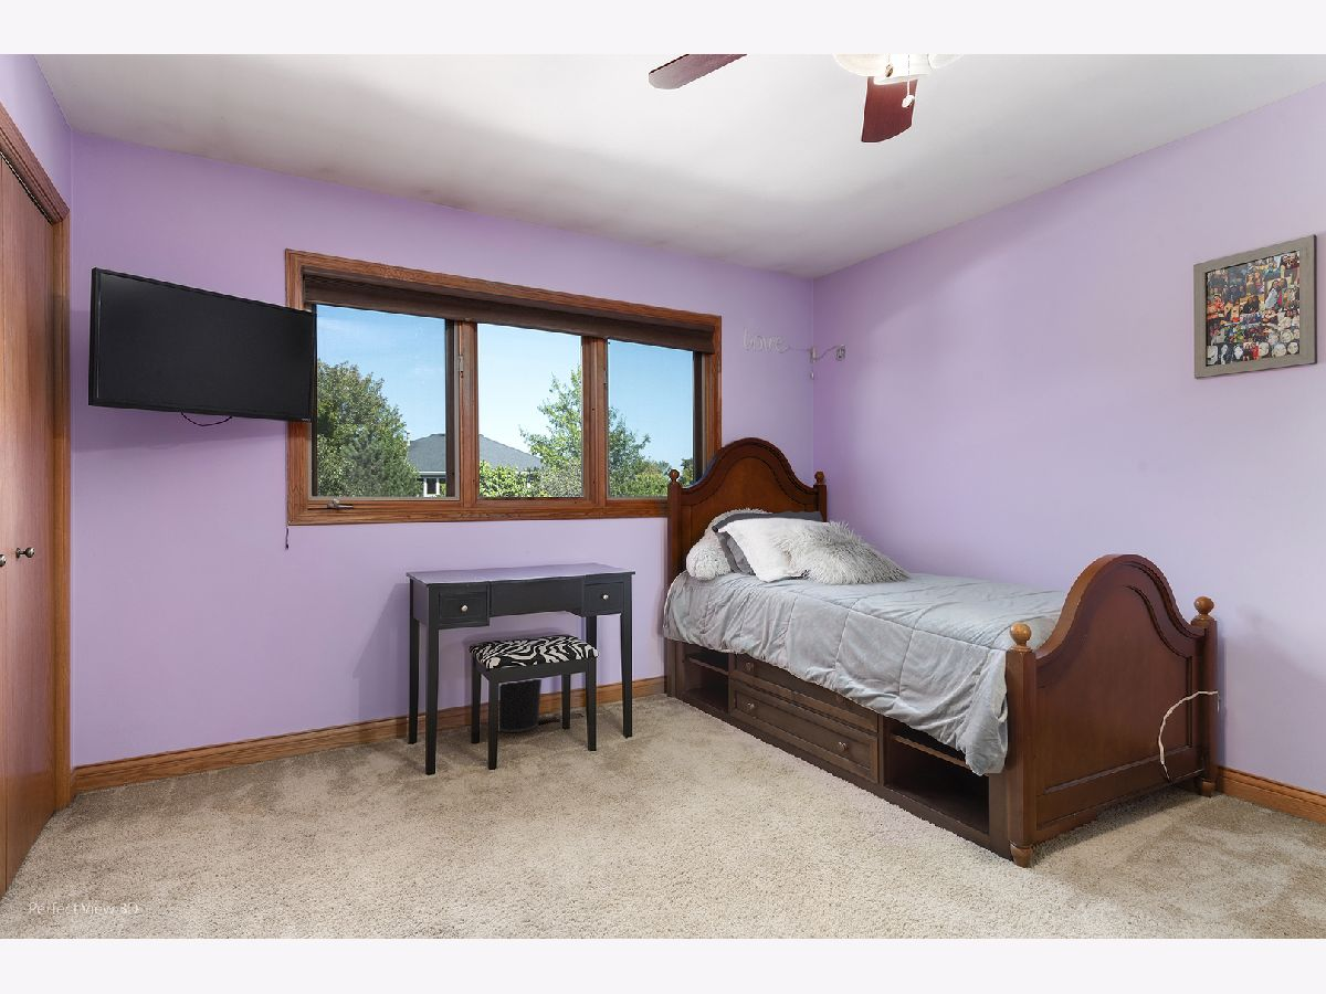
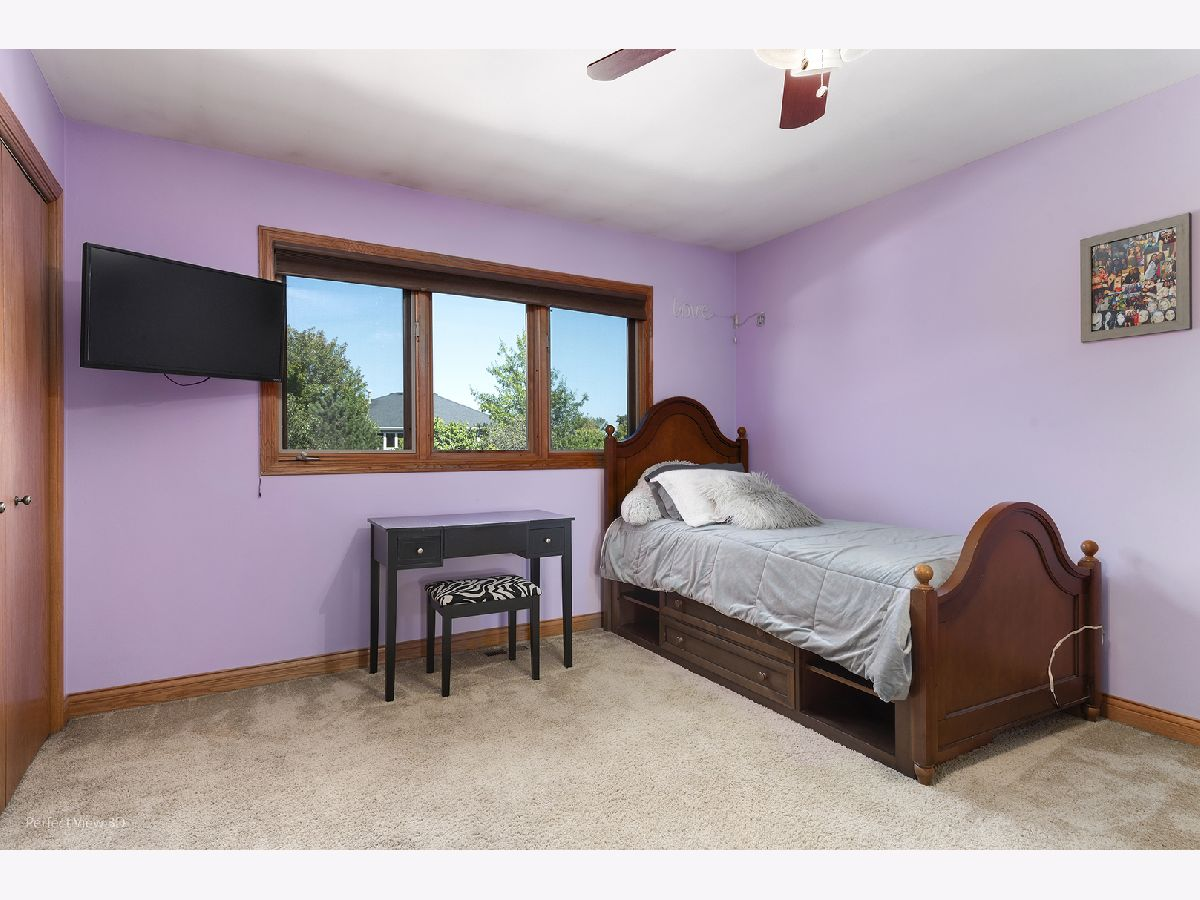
- wastebasket [498,678,543,733]
